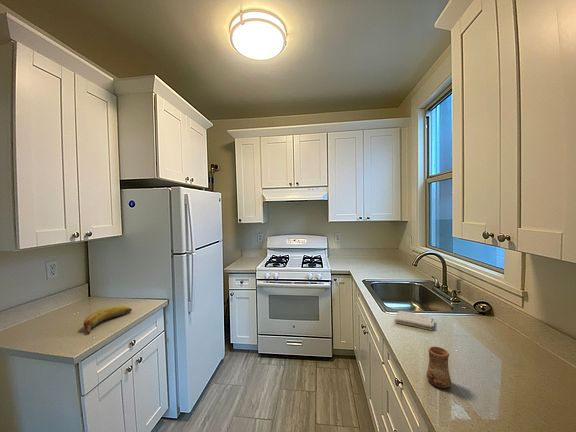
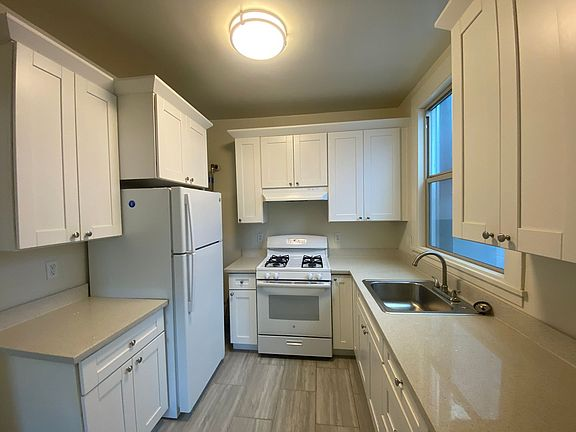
- fruit [83,305,133,335]
- washcloth [394,310,435,331]
- cup [425,345,452,389]
